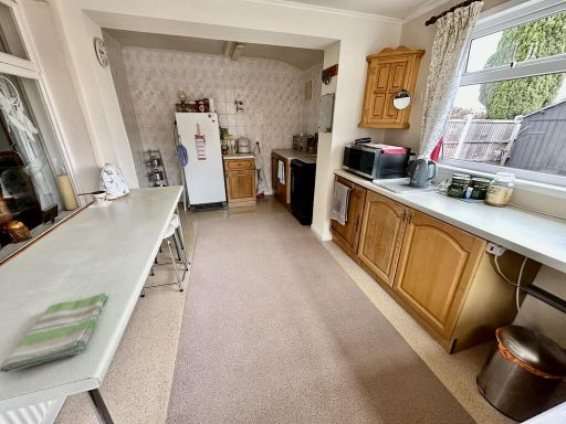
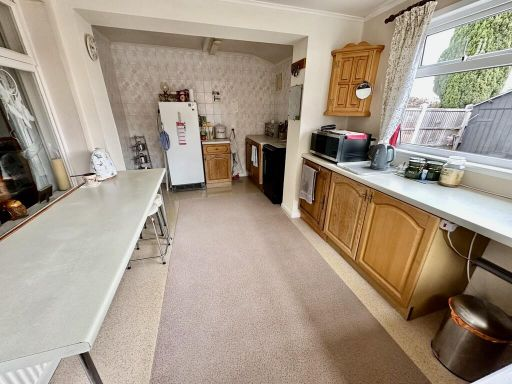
- dish towel [0,293,108,374]
